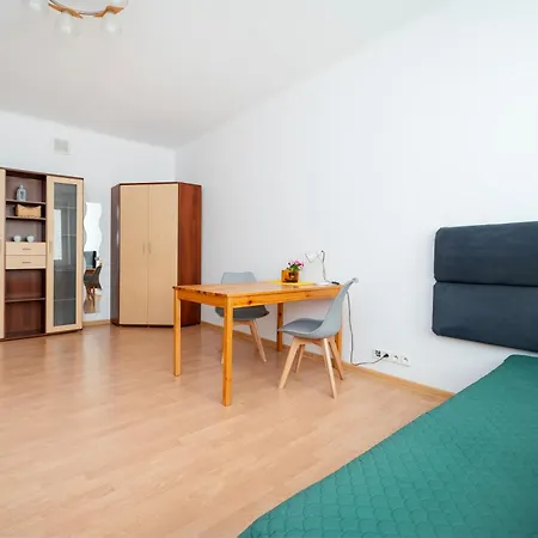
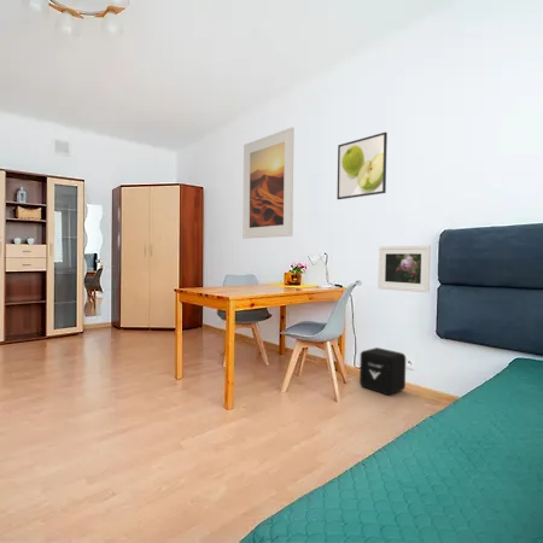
+ air purifier [358,346,407,396]
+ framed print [241,125,296,240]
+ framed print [376,244,432,293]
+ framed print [335,132,389,200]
